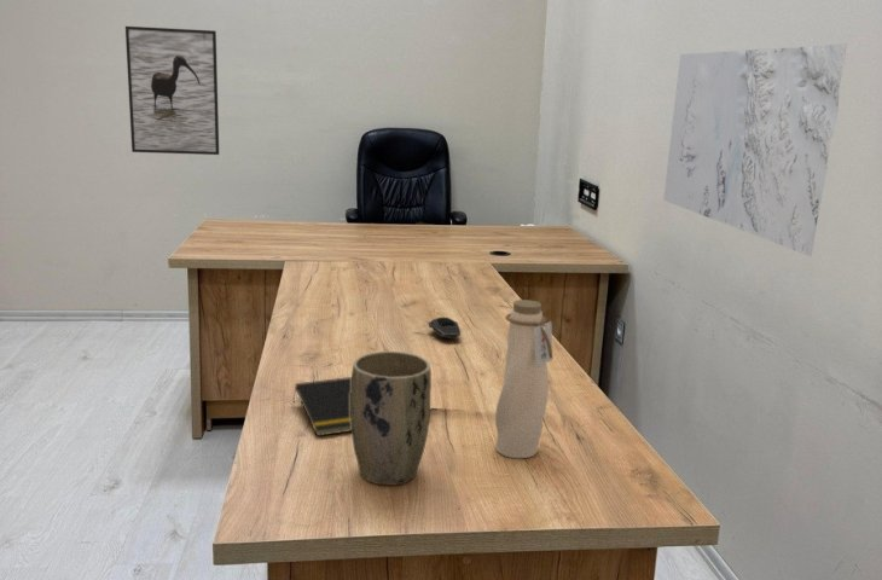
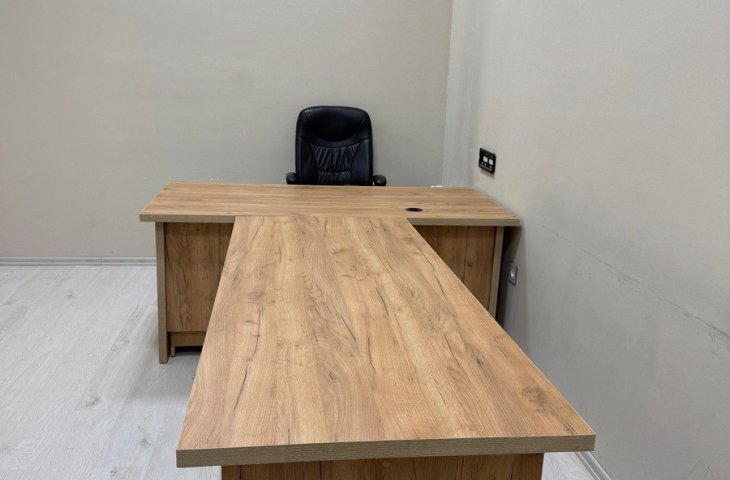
- water bottle [494,298,555,459]
- computer mouse [428,317,462,338]
- map [662,42,848,257]
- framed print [124,25,220,156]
- notepad [291,376,431,437]
- plant pot [350,350,433,486]
